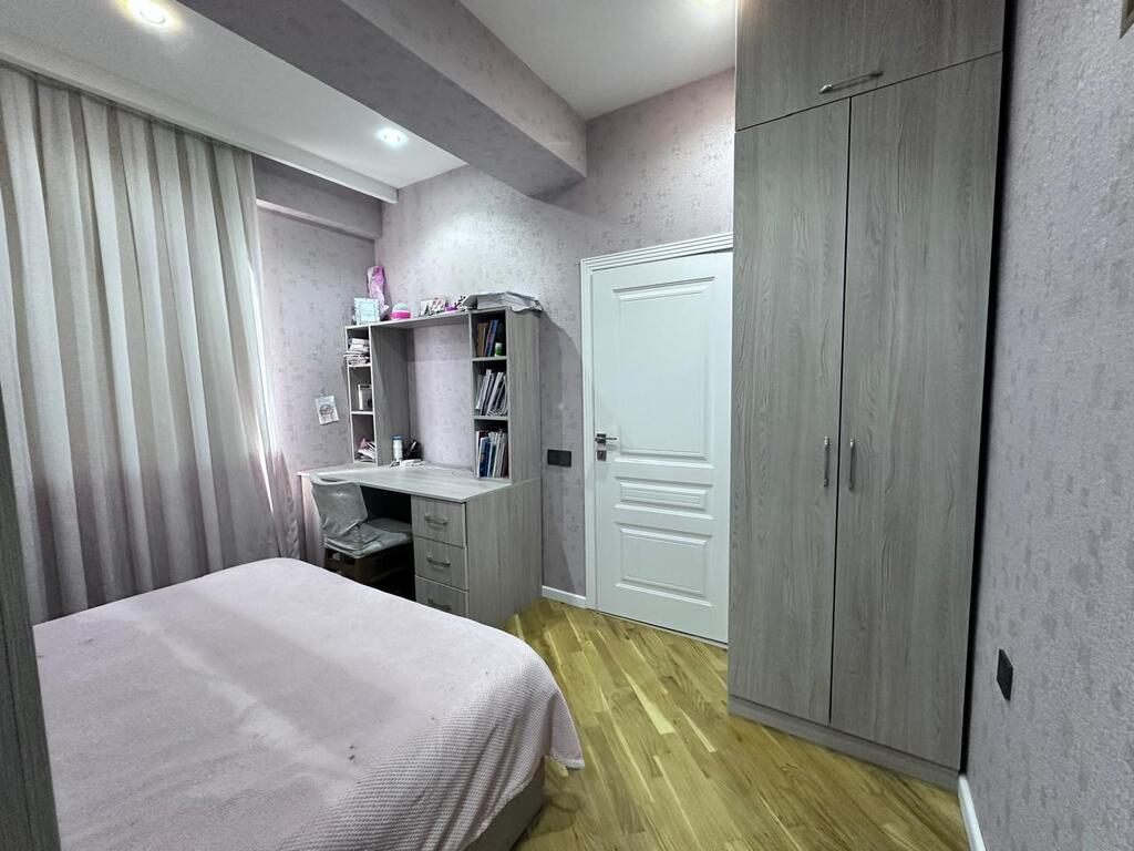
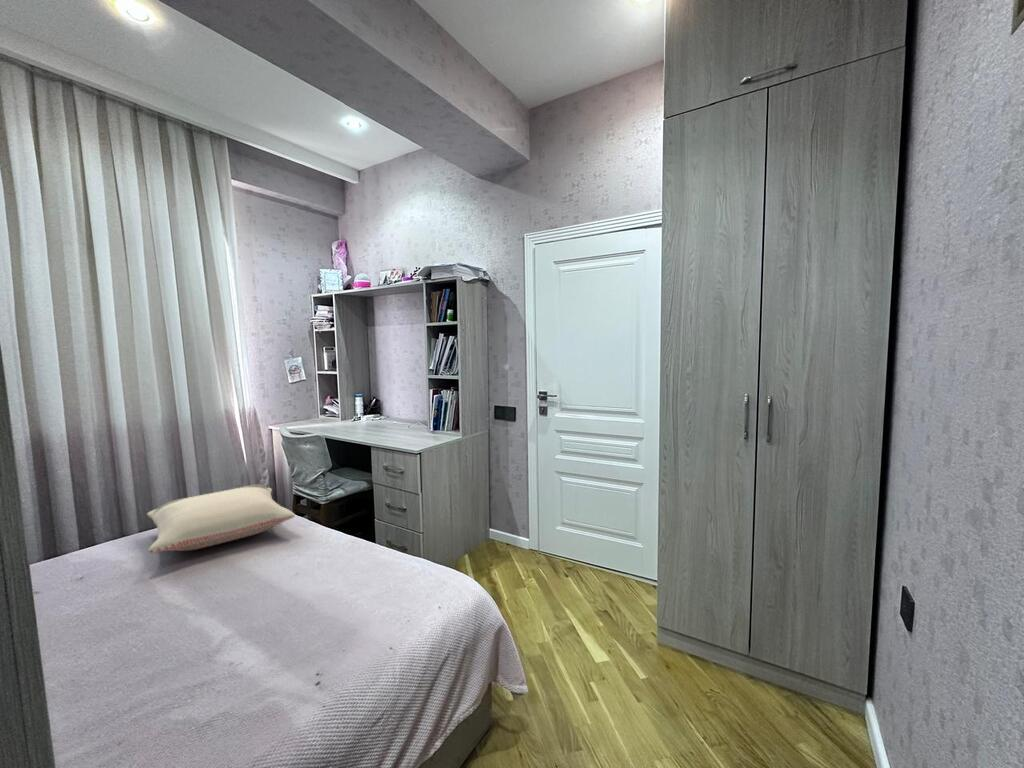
+ pillow [146,484,296,553]
